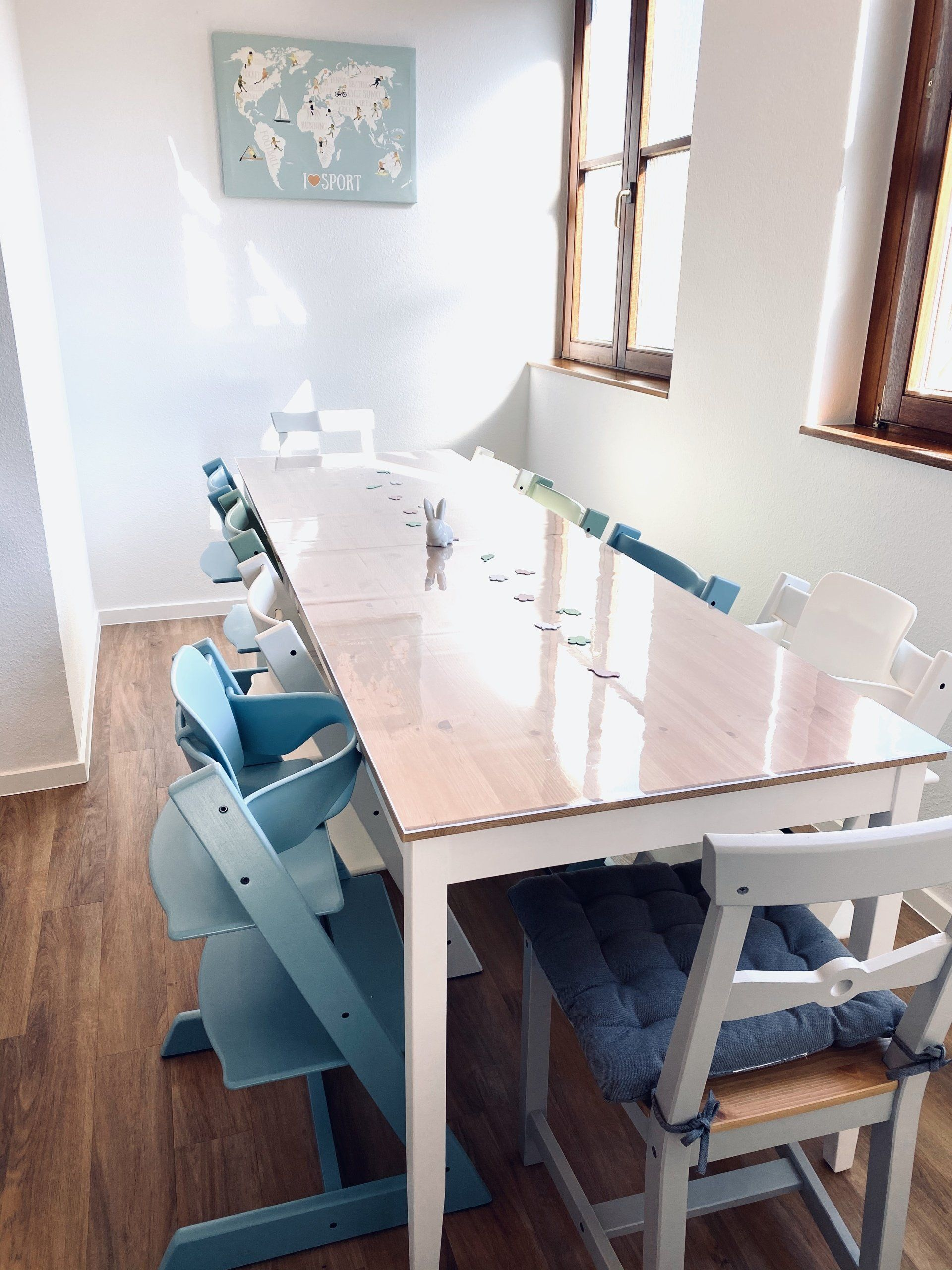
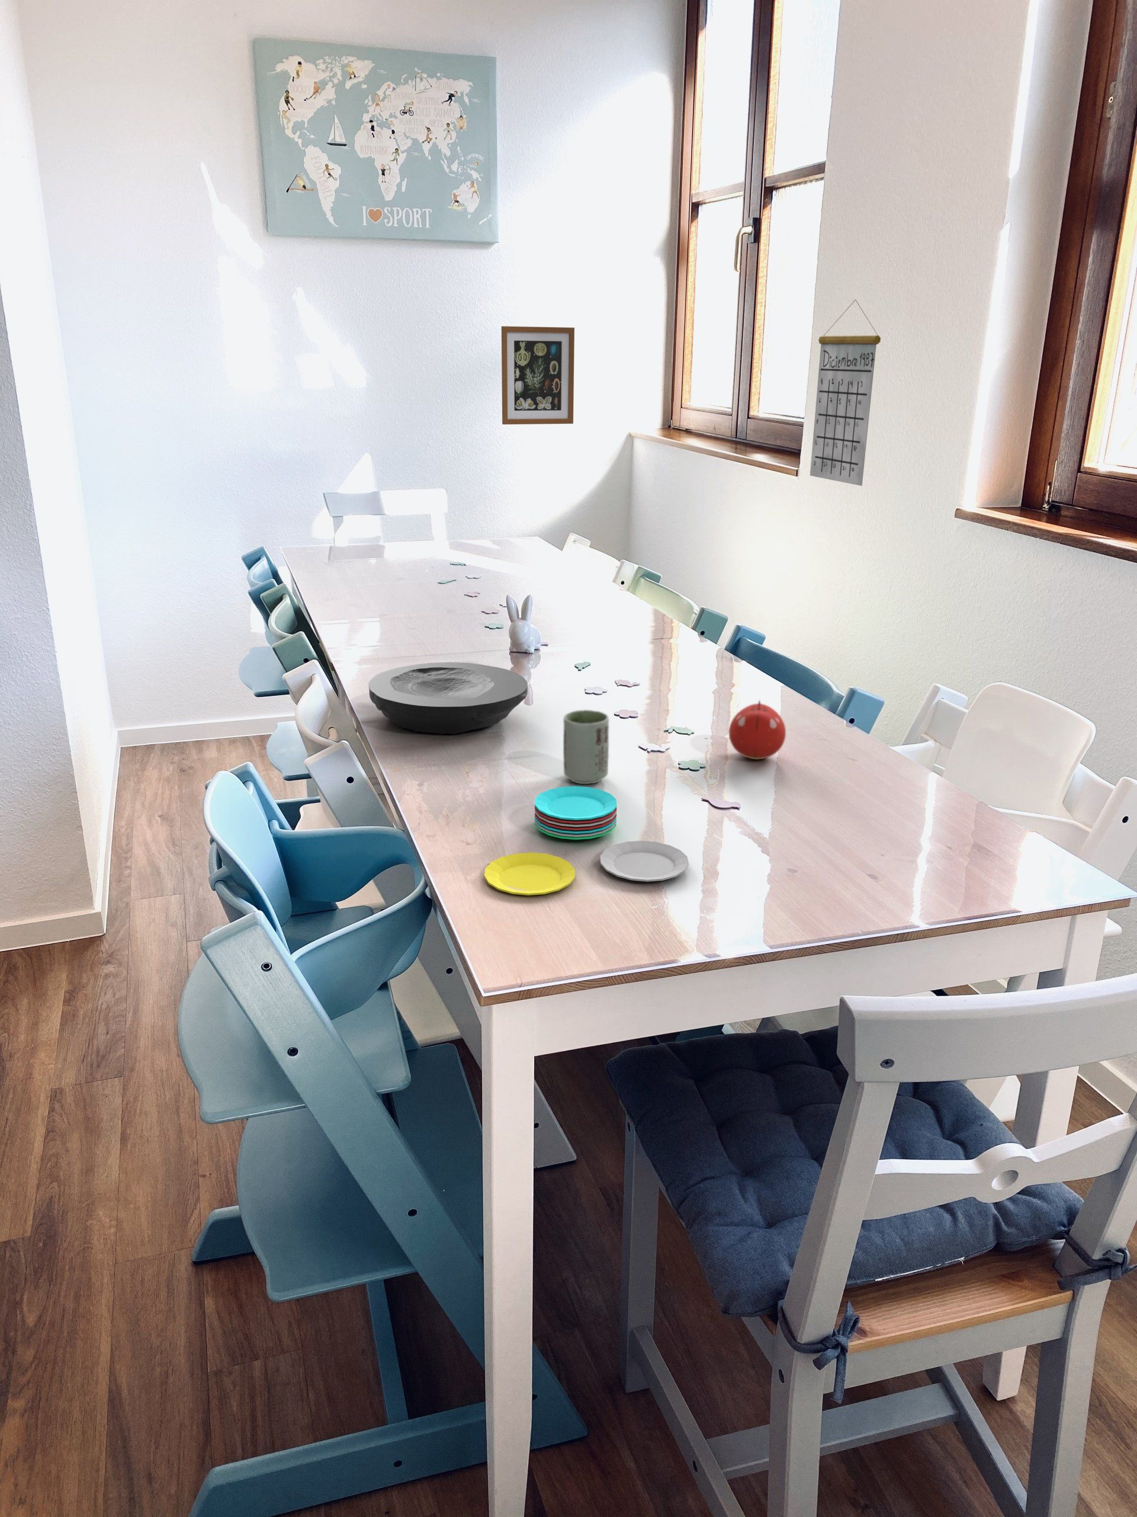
+ plate [368,662,528,735]
+ fruit [729,699,786,760]
+ wall art [500,326,574,425]
+ cup [563,710,609,785]
+ plate [484,786,689,896]
+ calendar [810,300,881,486]
